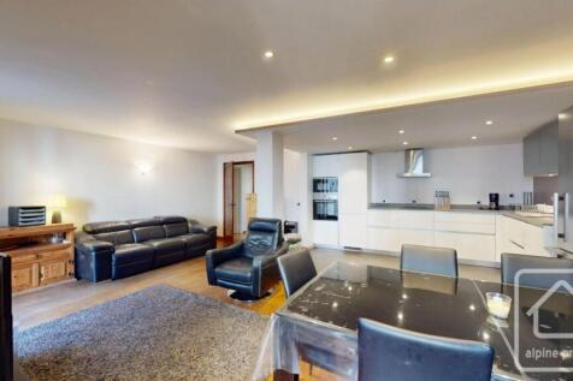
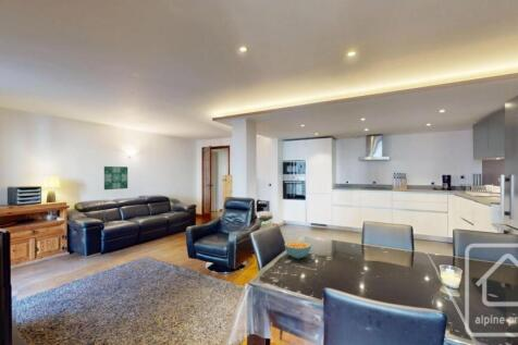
+ wall art [103,165,128,190]
+ cereal bowl [284,239,312,260]
